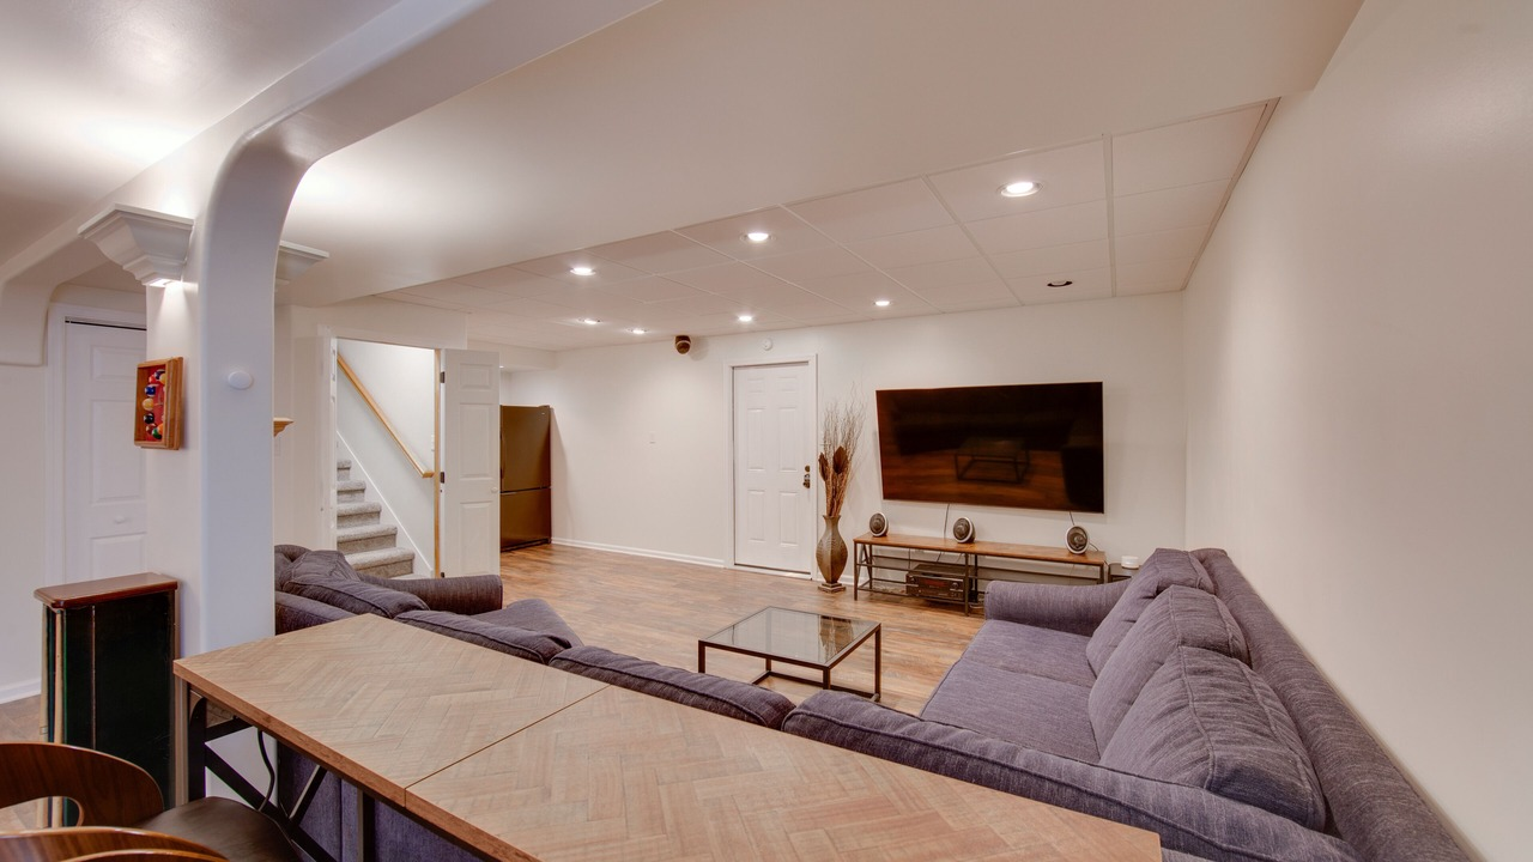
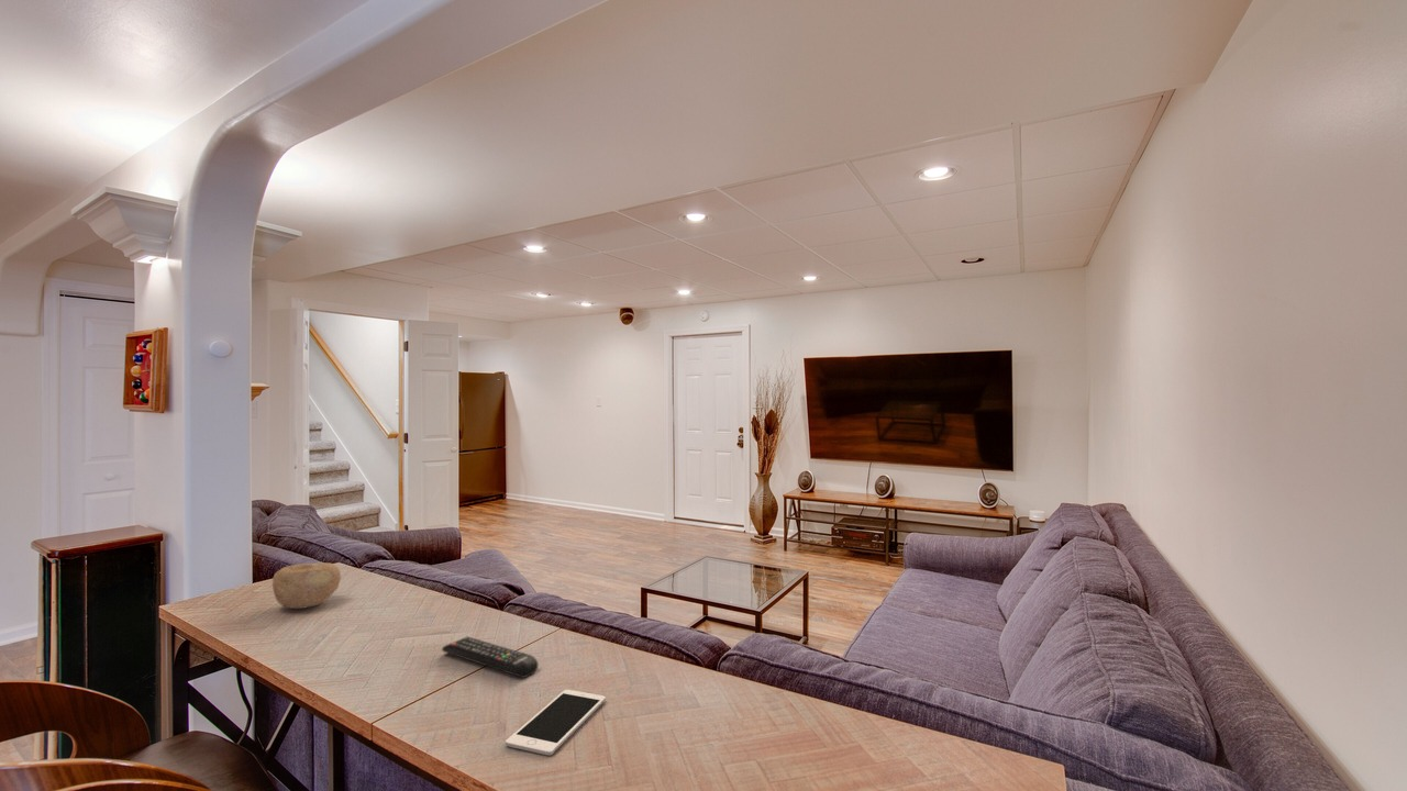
+ bowl [272,561,342,610]
+ remote control [441,635,540,679]
+ cell phone [505,689,607,756]
